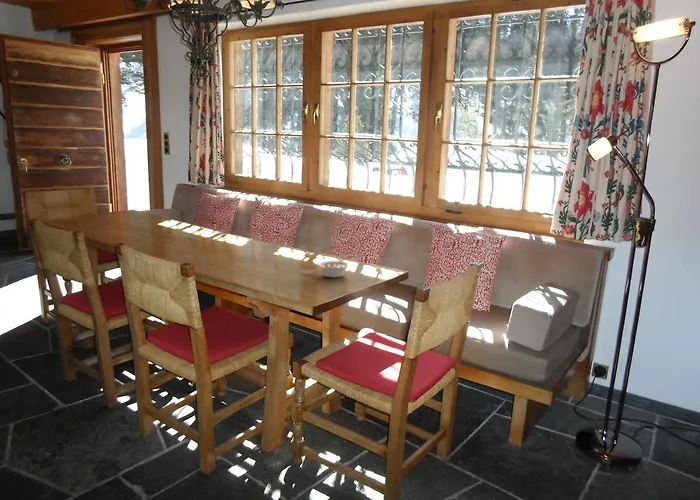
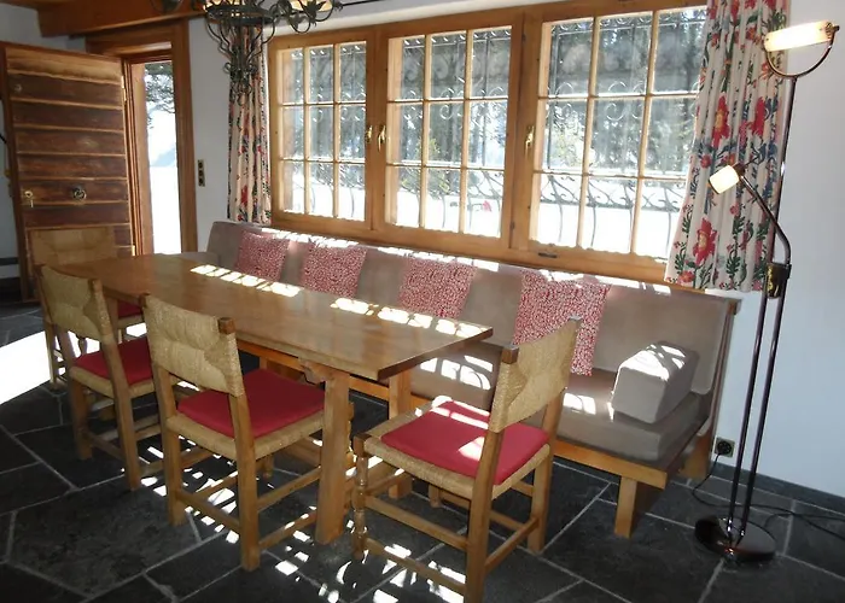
- legume [318,260,355,279]
